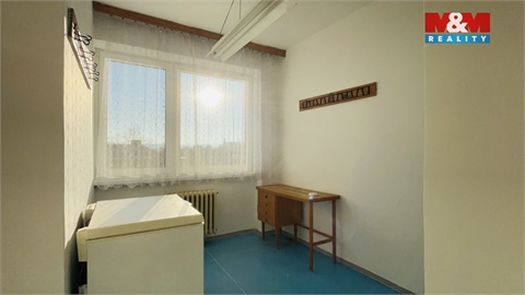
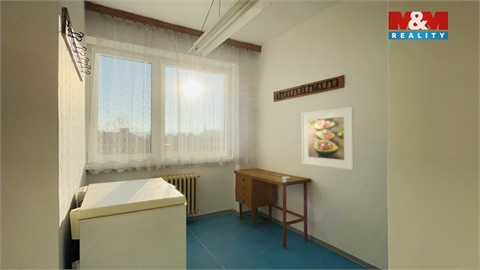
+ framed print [301,106,355,171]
